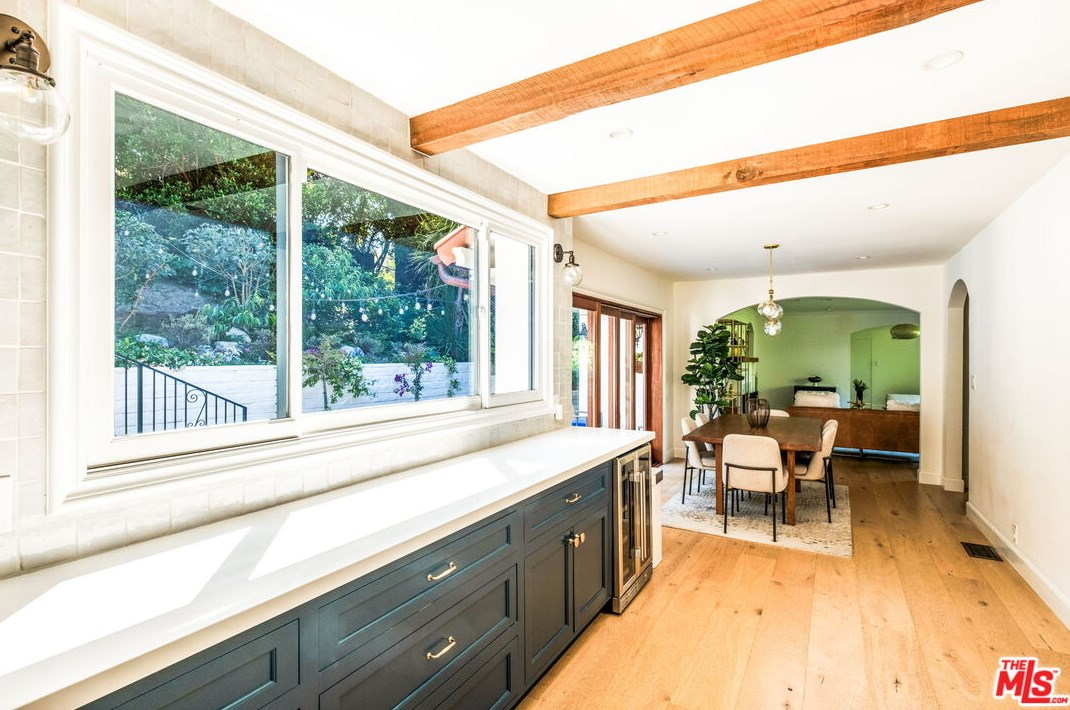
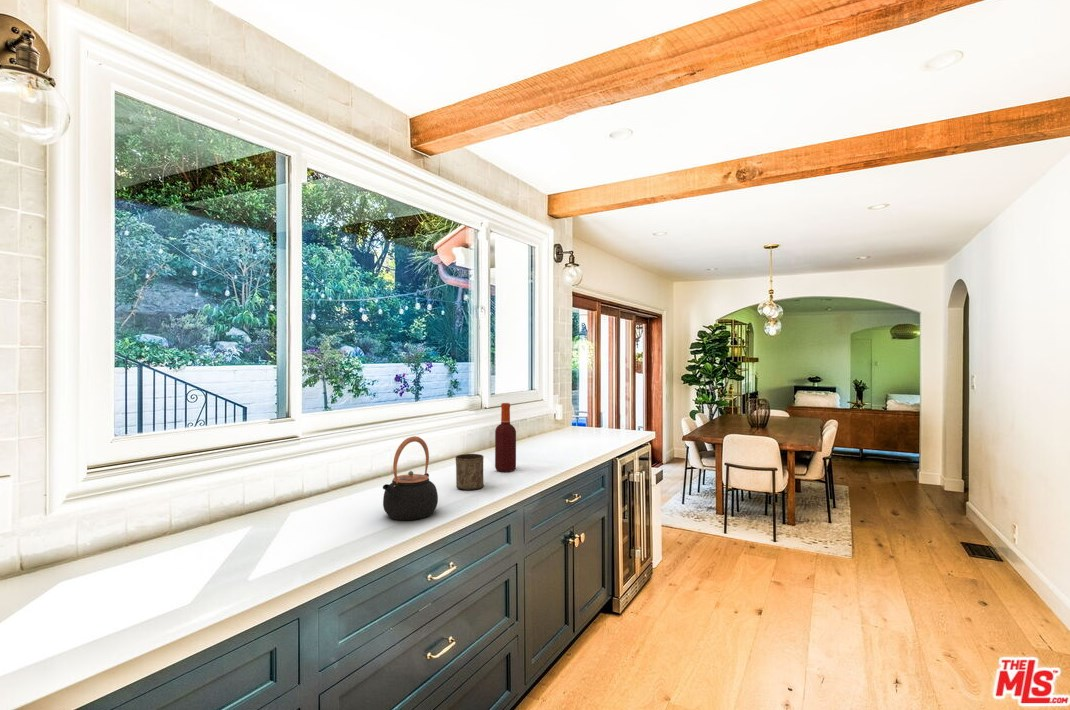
+ teapot [382,435,439,521]
+ bottle [494,402,517,473]
+ cup [454,453,485,491]
